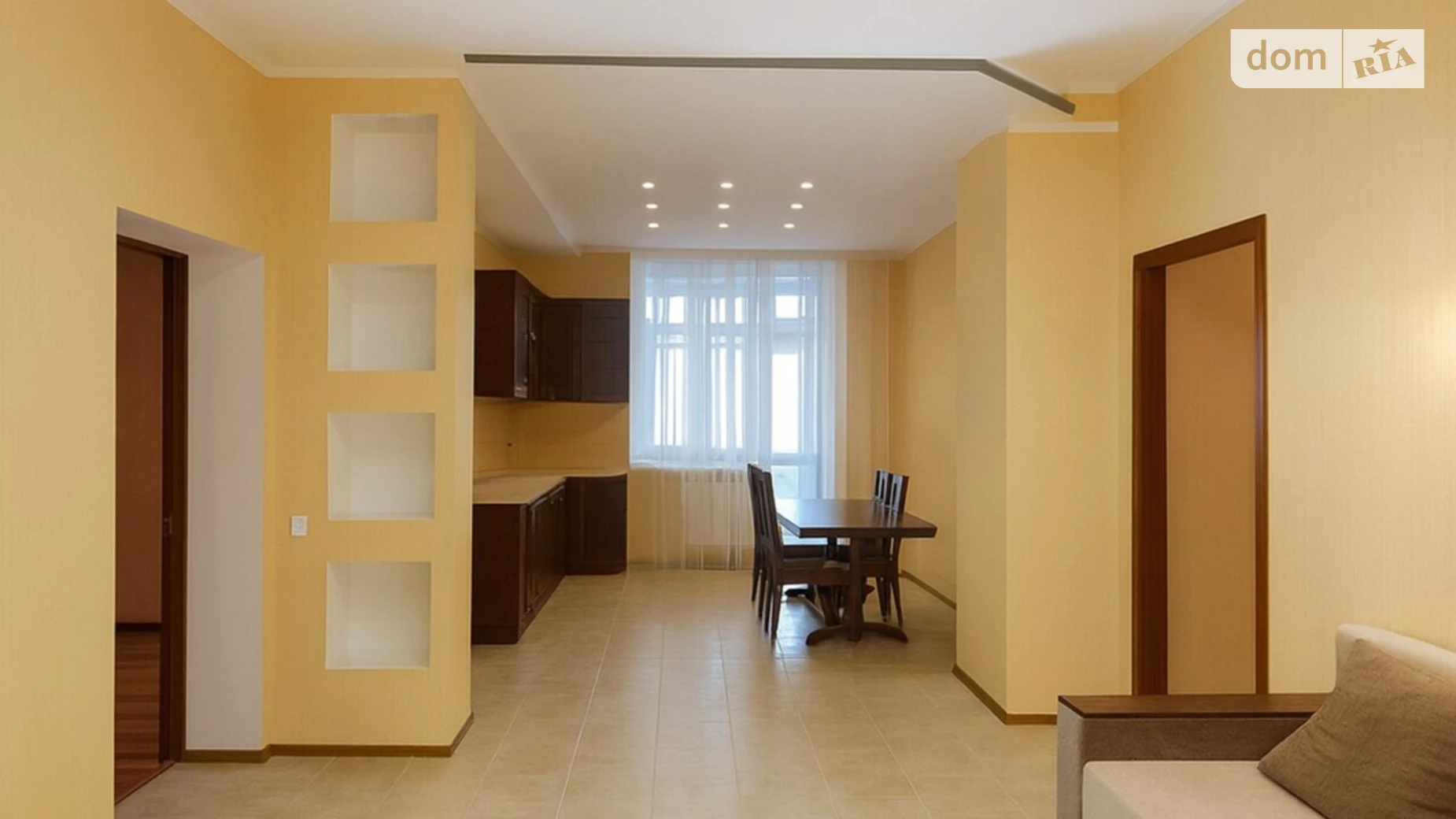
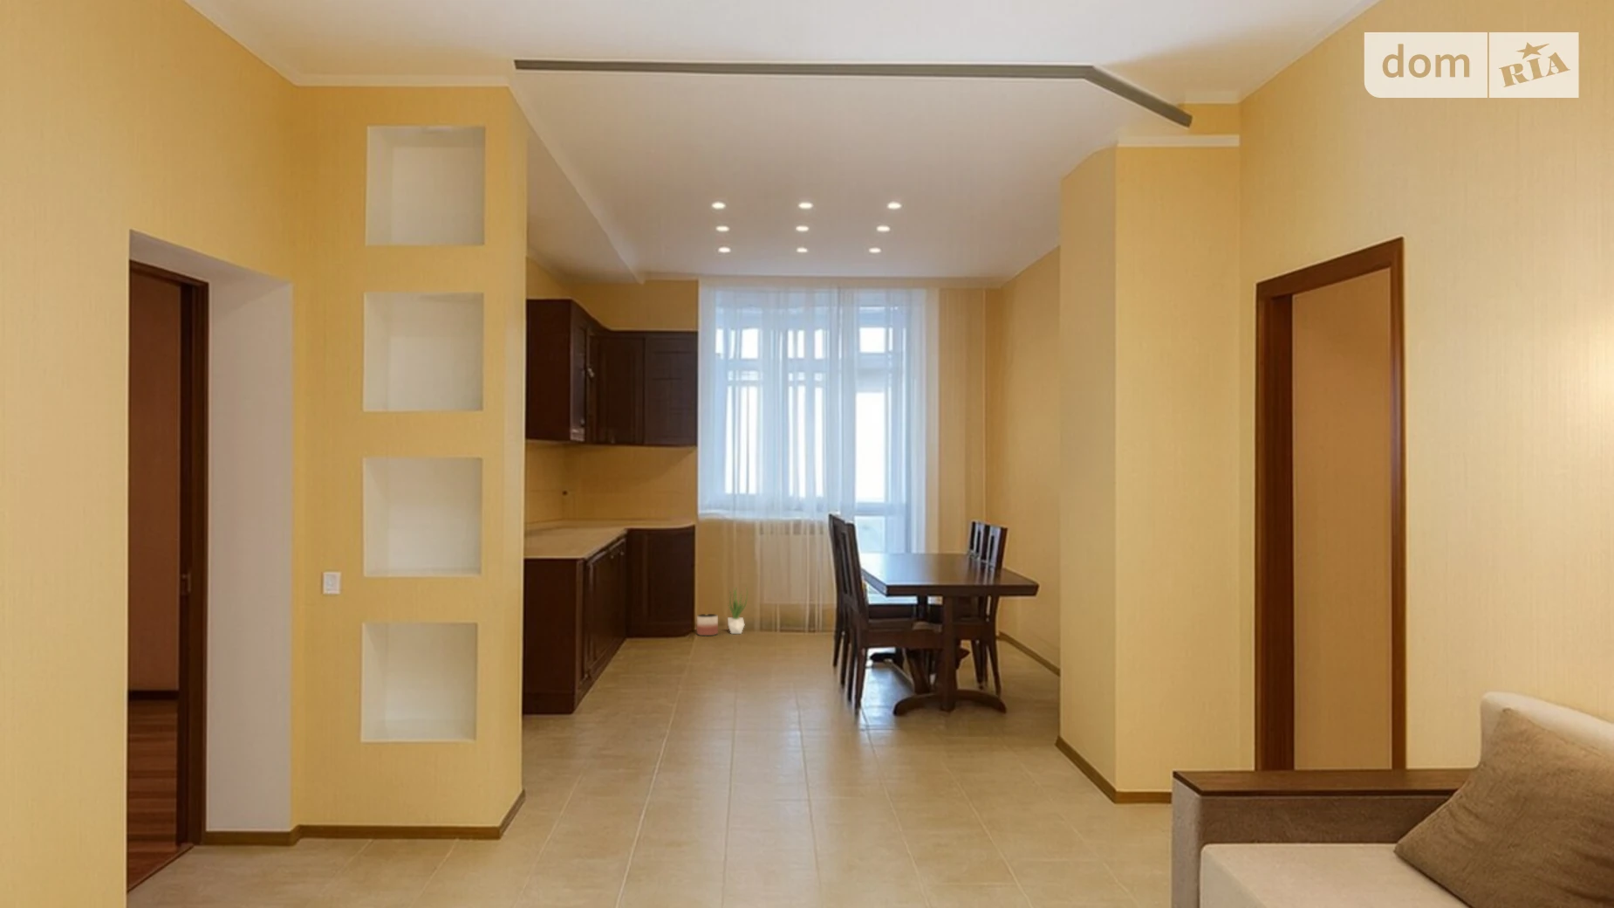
+ planter [696,613,719,636]
+ potted plant [727,585,748,635]
